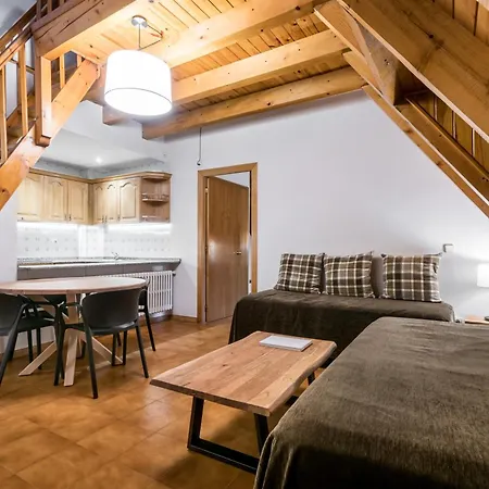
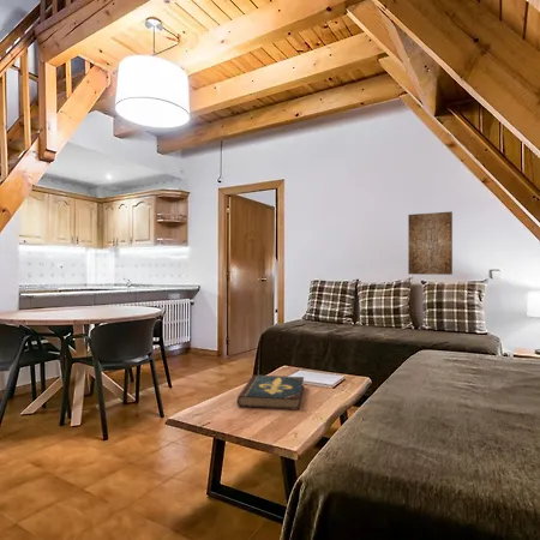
+ book [235,374,305,412]
+ wall art [407,210,454,276]
